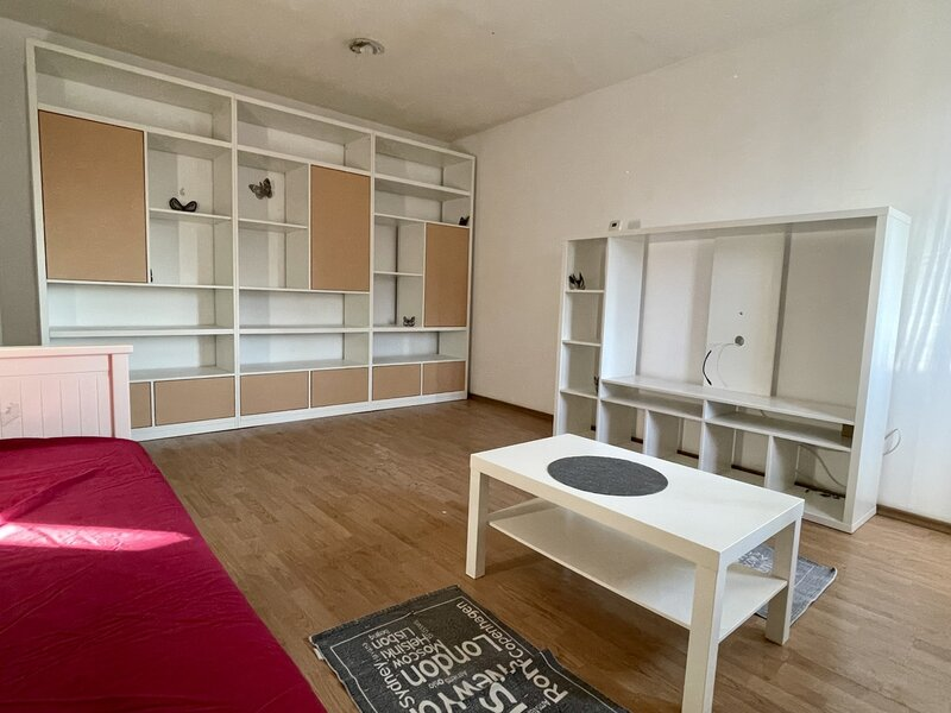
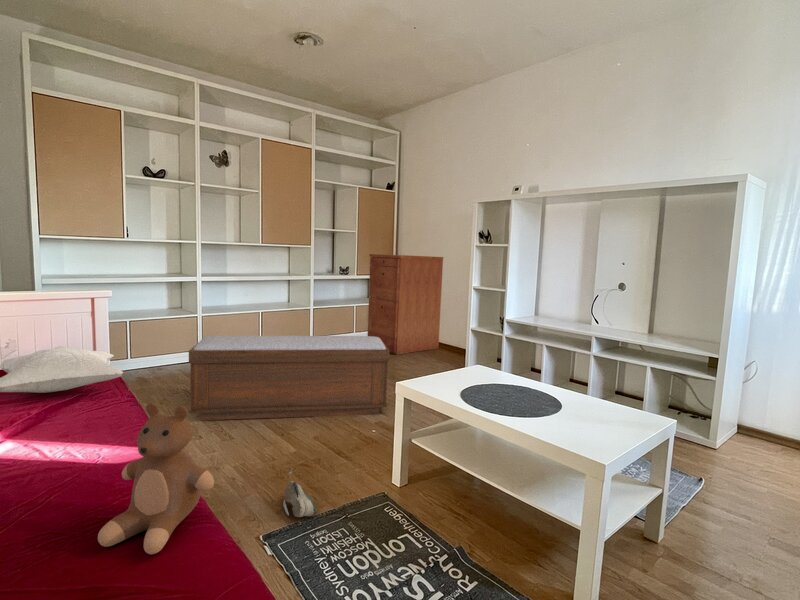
+ teddy bear [97,402,215,555]
+ filing cabinet [367,253,444,355]
+ shoe [282,469,318,518]
+ bench [188,335,390,421]
+ pillow [0,345,124,394]
